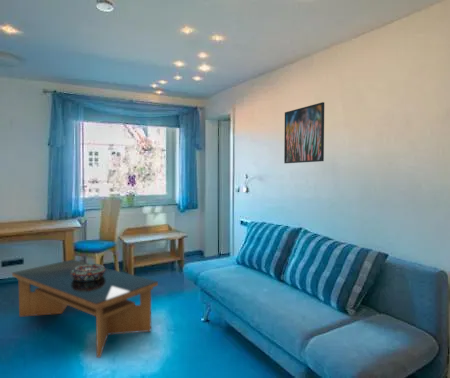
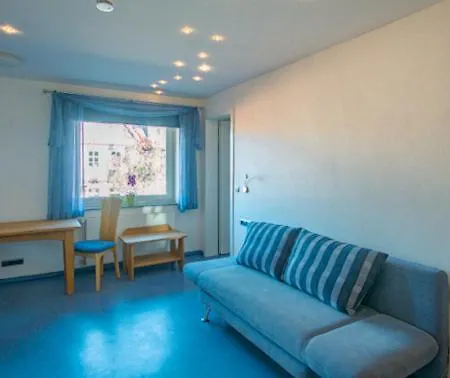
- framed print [283,101,325,164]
- decorative bowl [71,263,106,281]
- coffee table [11,259,159,359]
